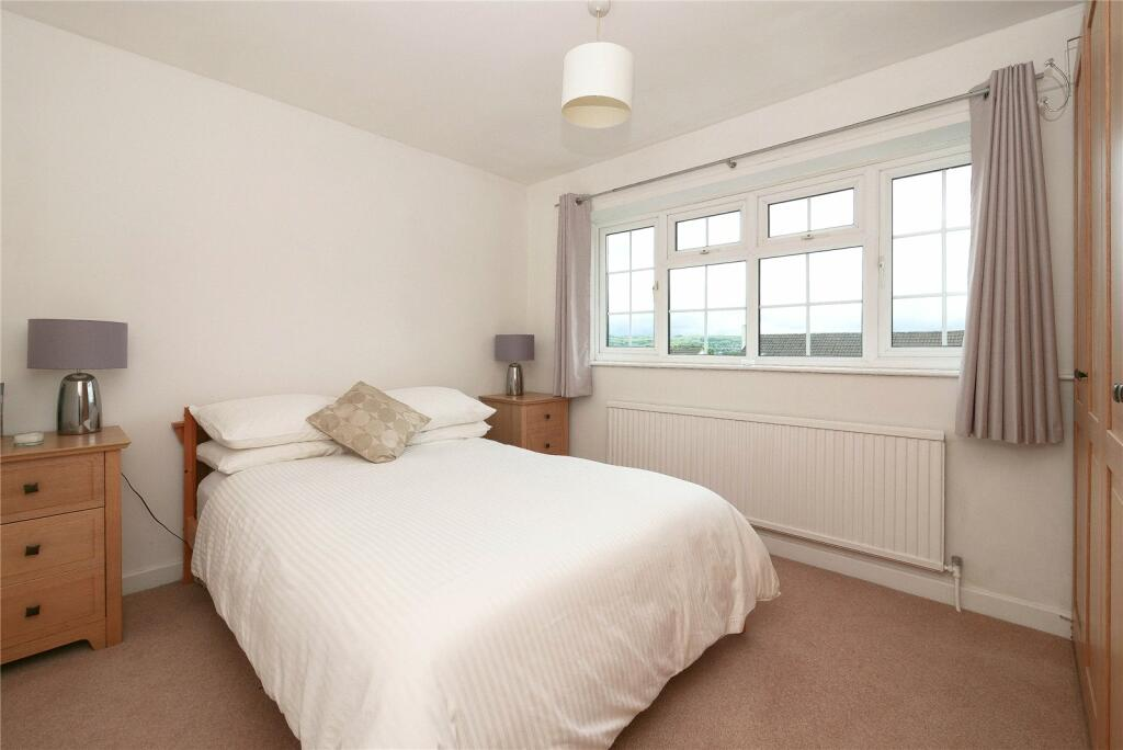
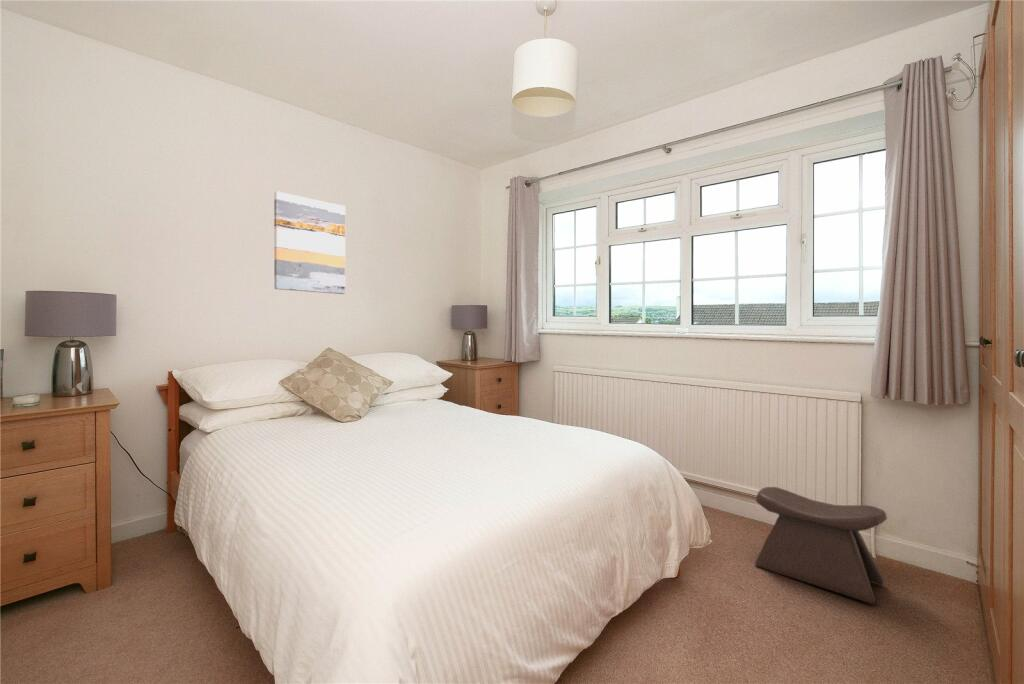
+ wall art [273,190,346,295]
+ stool [754,486,888,605]
